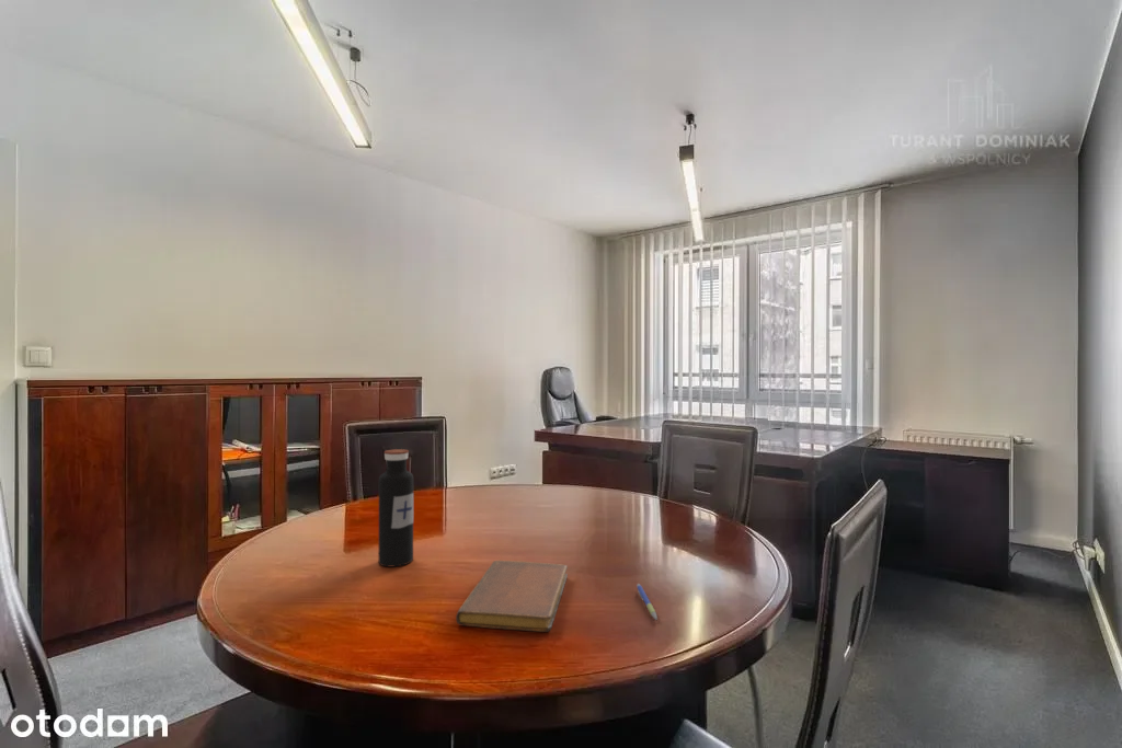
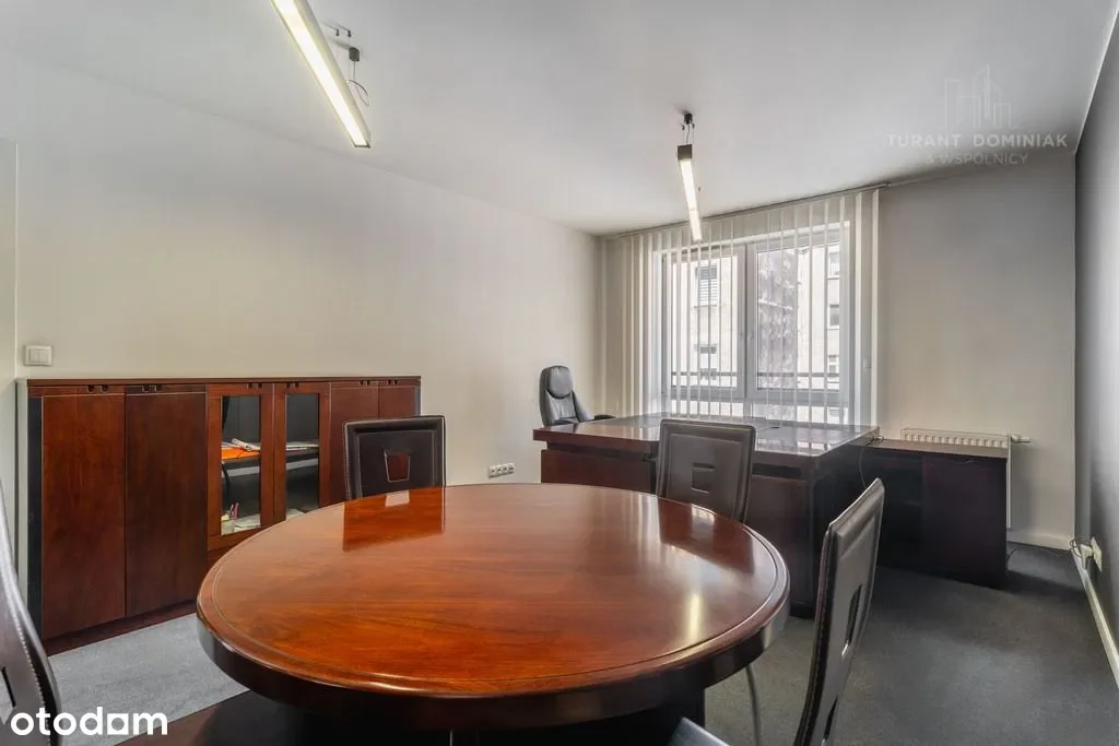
- pen [636,583,659,621]
- water bottle [378,448,414,567]
- notebook [455,560,569,633]
